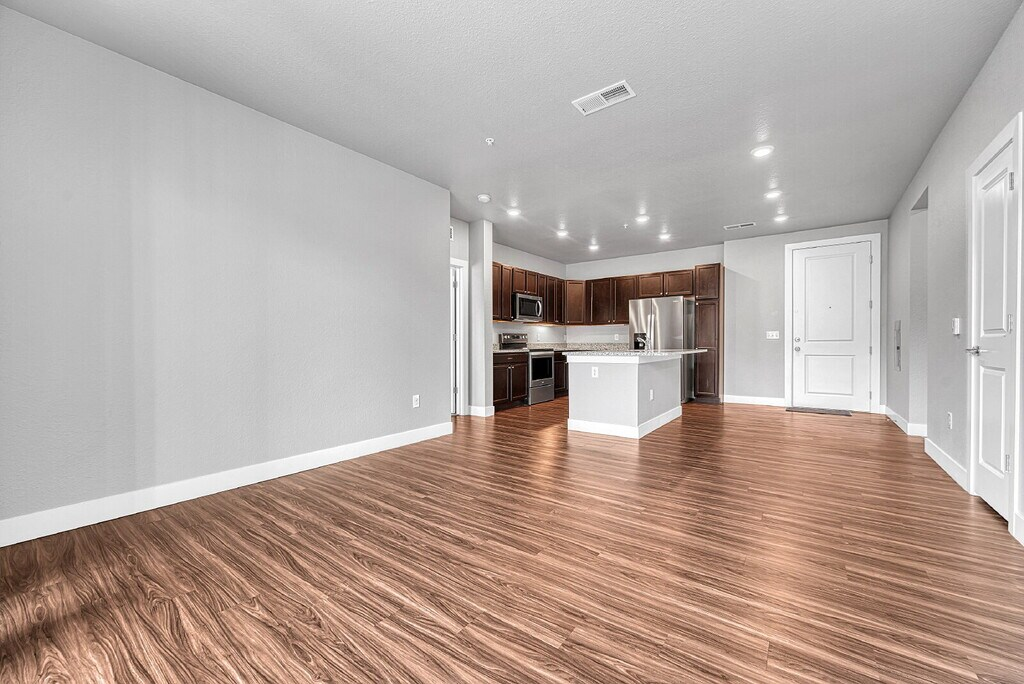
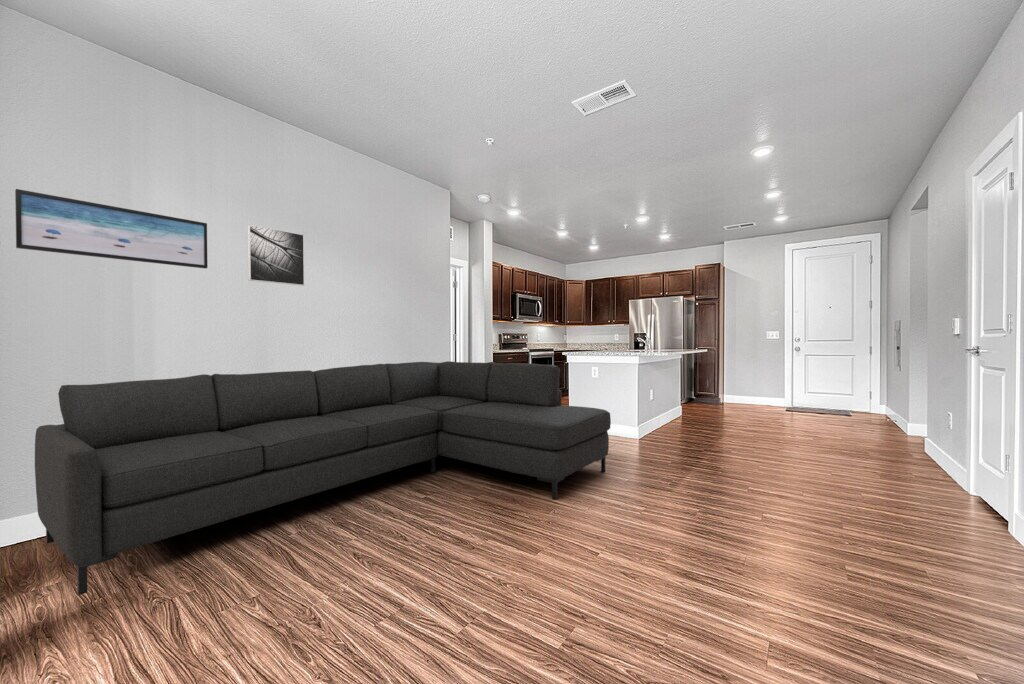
+ wall art [14,188,209,270]
+ sofa [34,360,612,596]
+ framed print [247,223,305,286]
